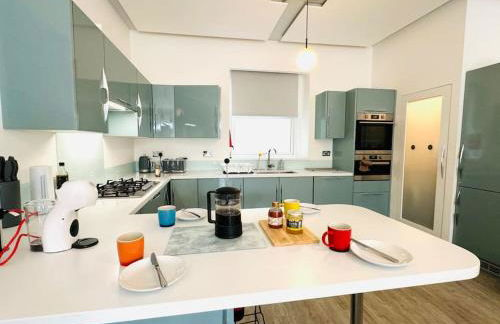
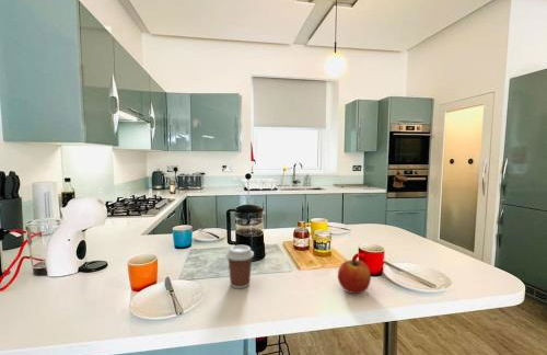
+ apple [337,256,372,295]
+ coffee cup [225,244,255,289]
